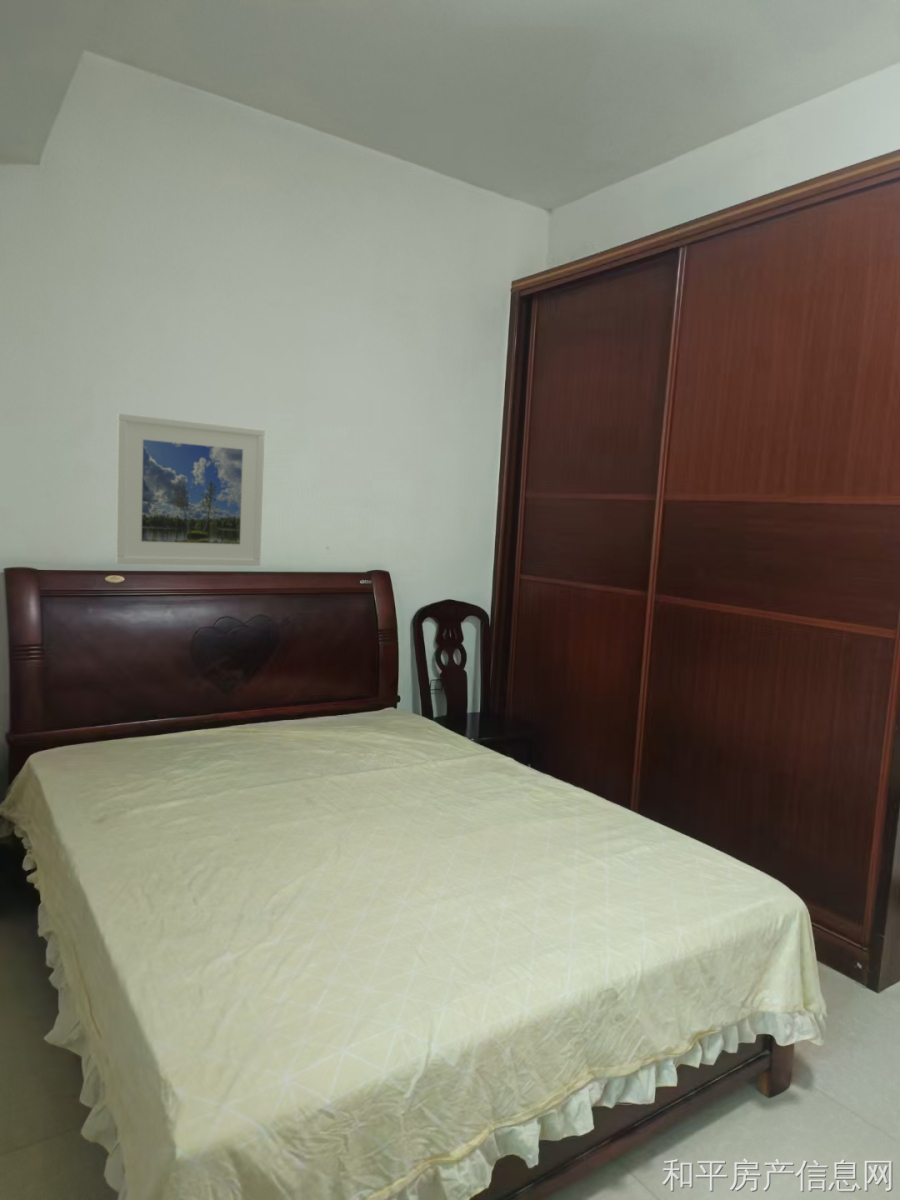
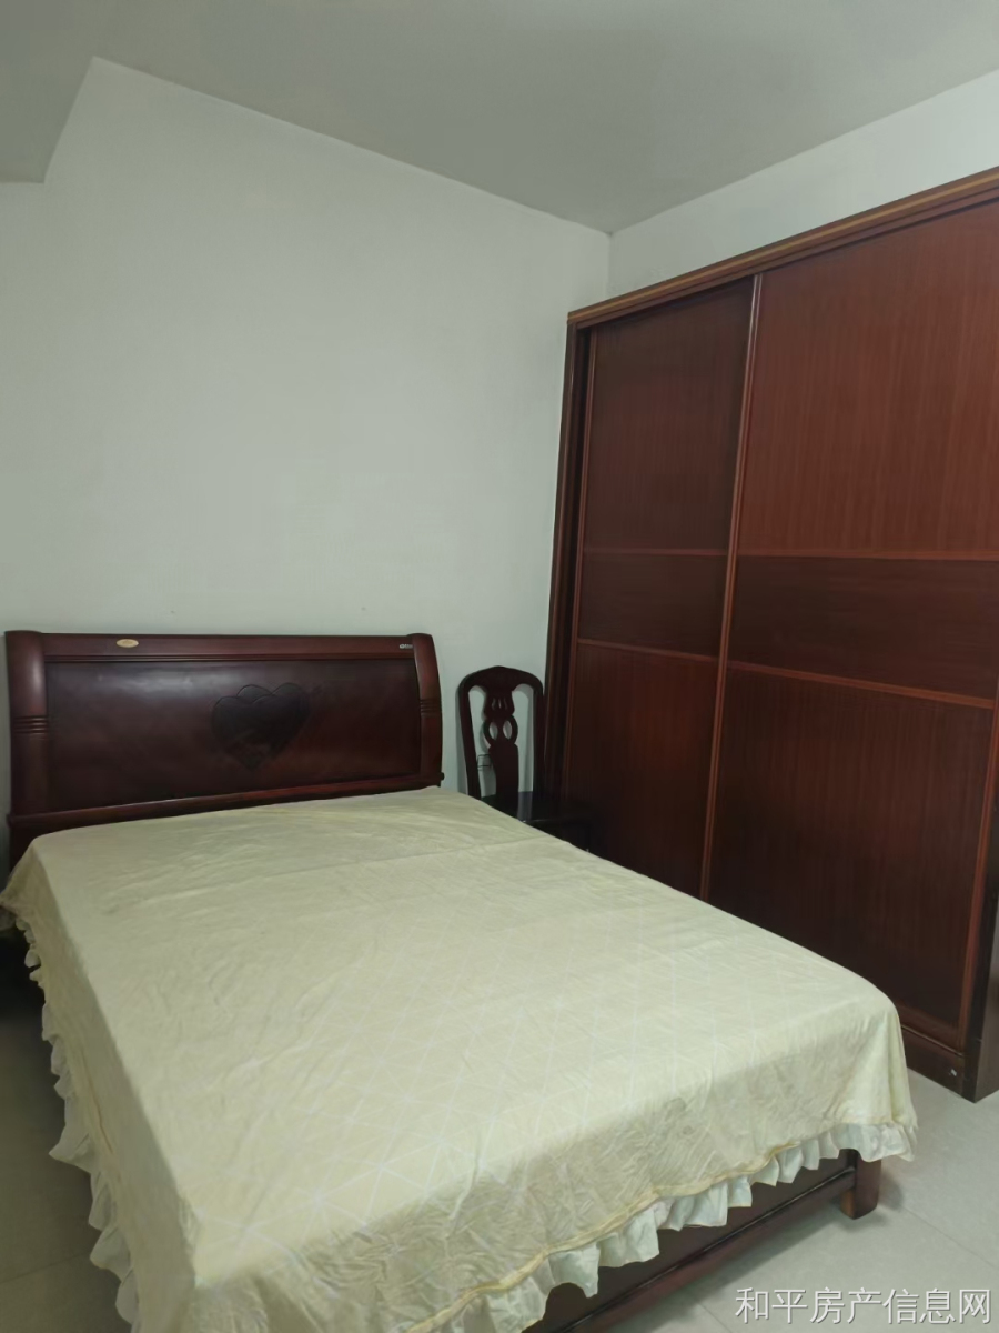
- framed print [115,412,266,567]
